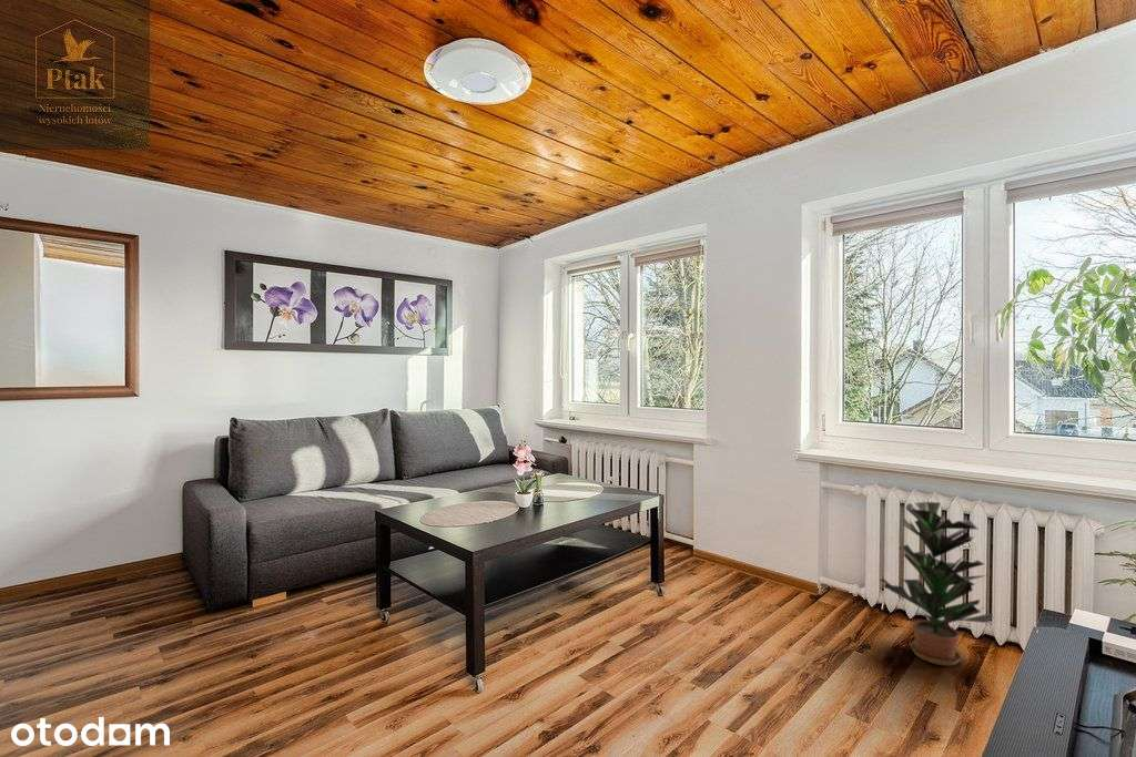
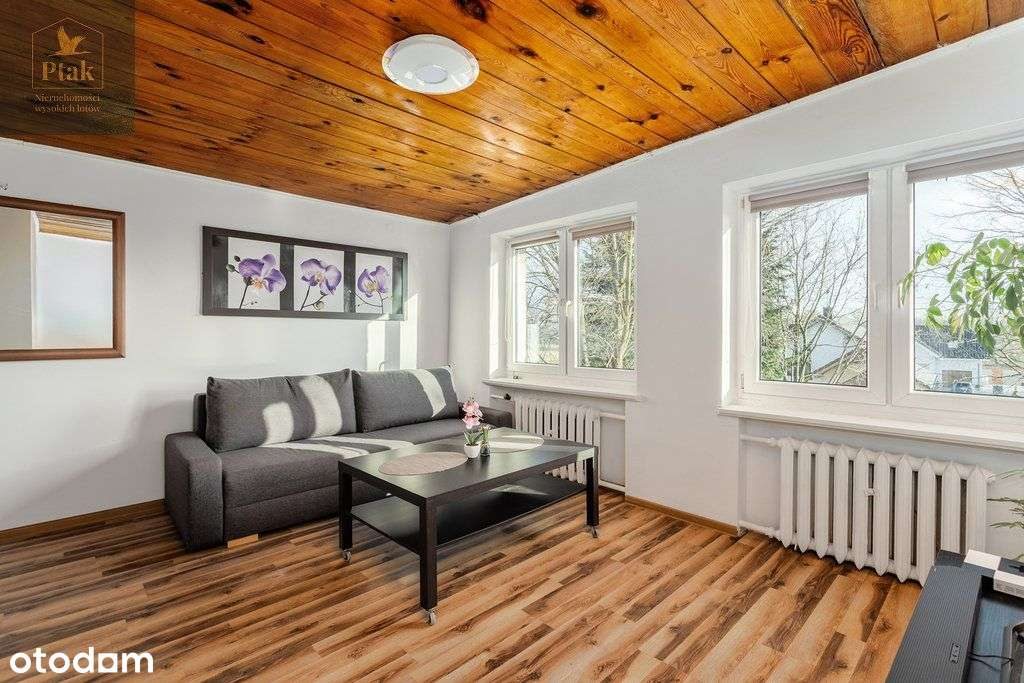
- potted plant [879,501,994,667]
